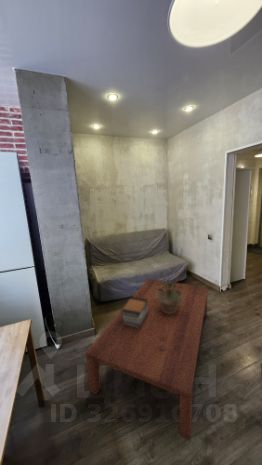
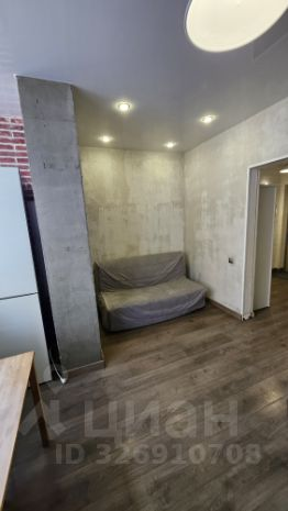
- coffee table [84,278,209,442]
- potted plant [156,269,184,314]
- book stack [120,296,148,328]
